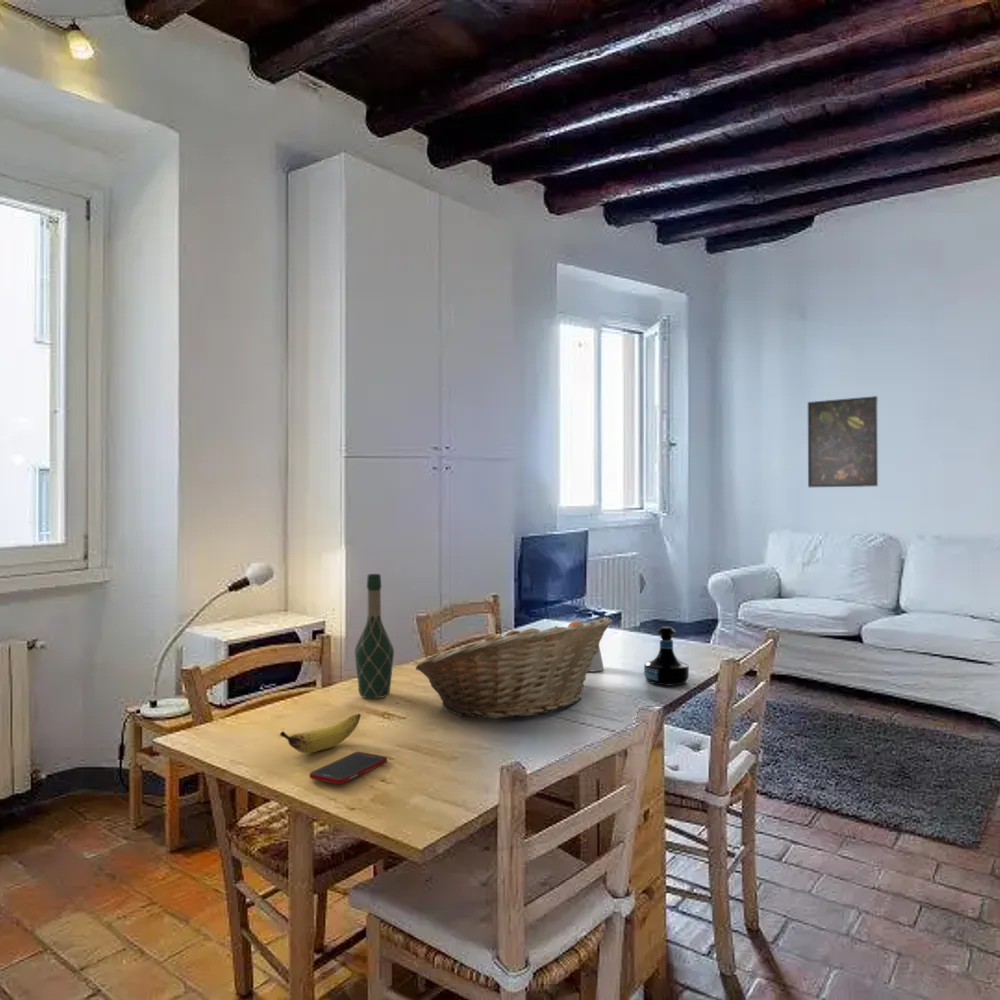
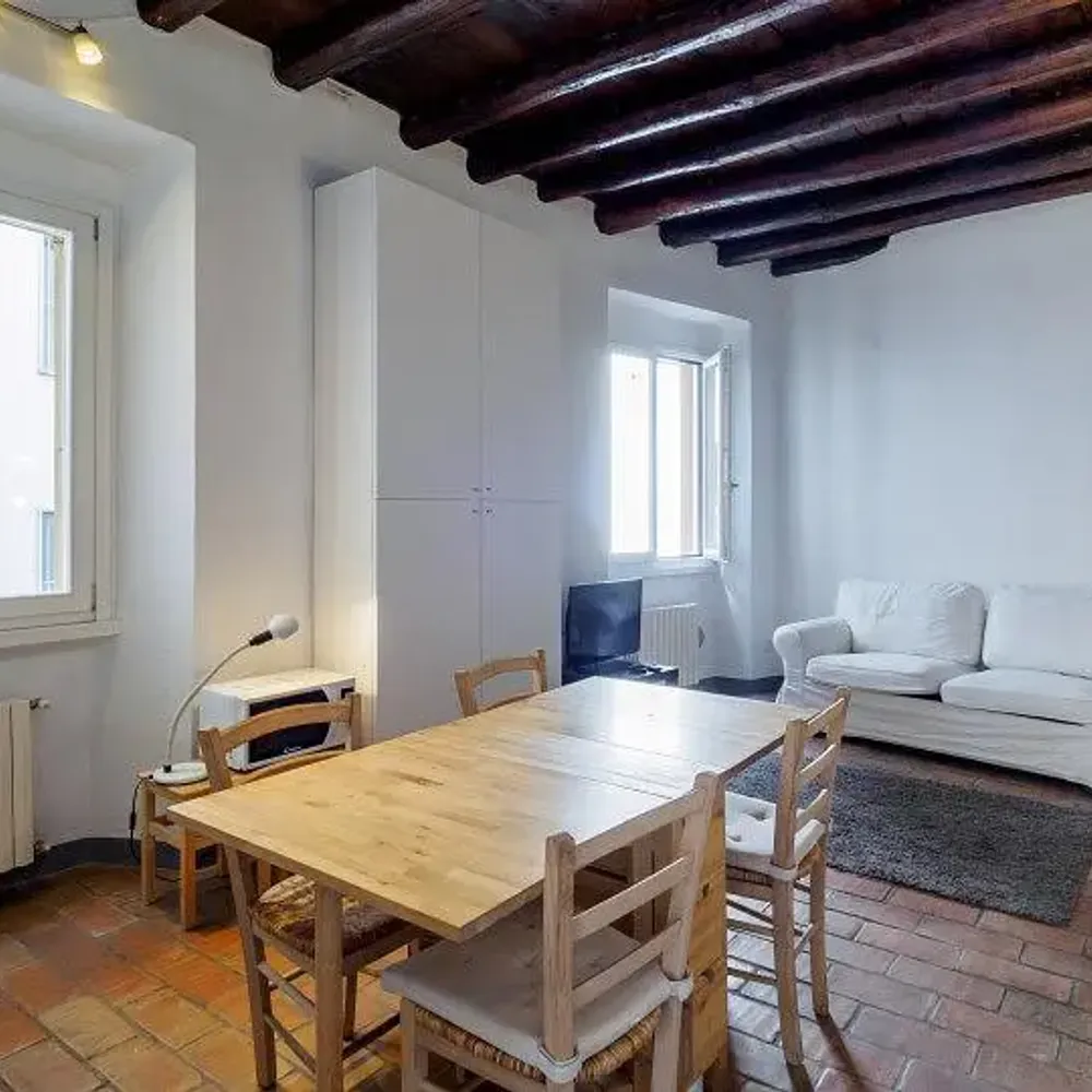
- fruit basket [415,616,613,720]
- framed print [807,395,879,488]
- tequila bottle [643,626,690,686]
- cell phone [309,751,388,785]
- wine bottle [354,573,395,699]
- banana [279,713,362,754]
- saltshaker [588,644,605,672]
